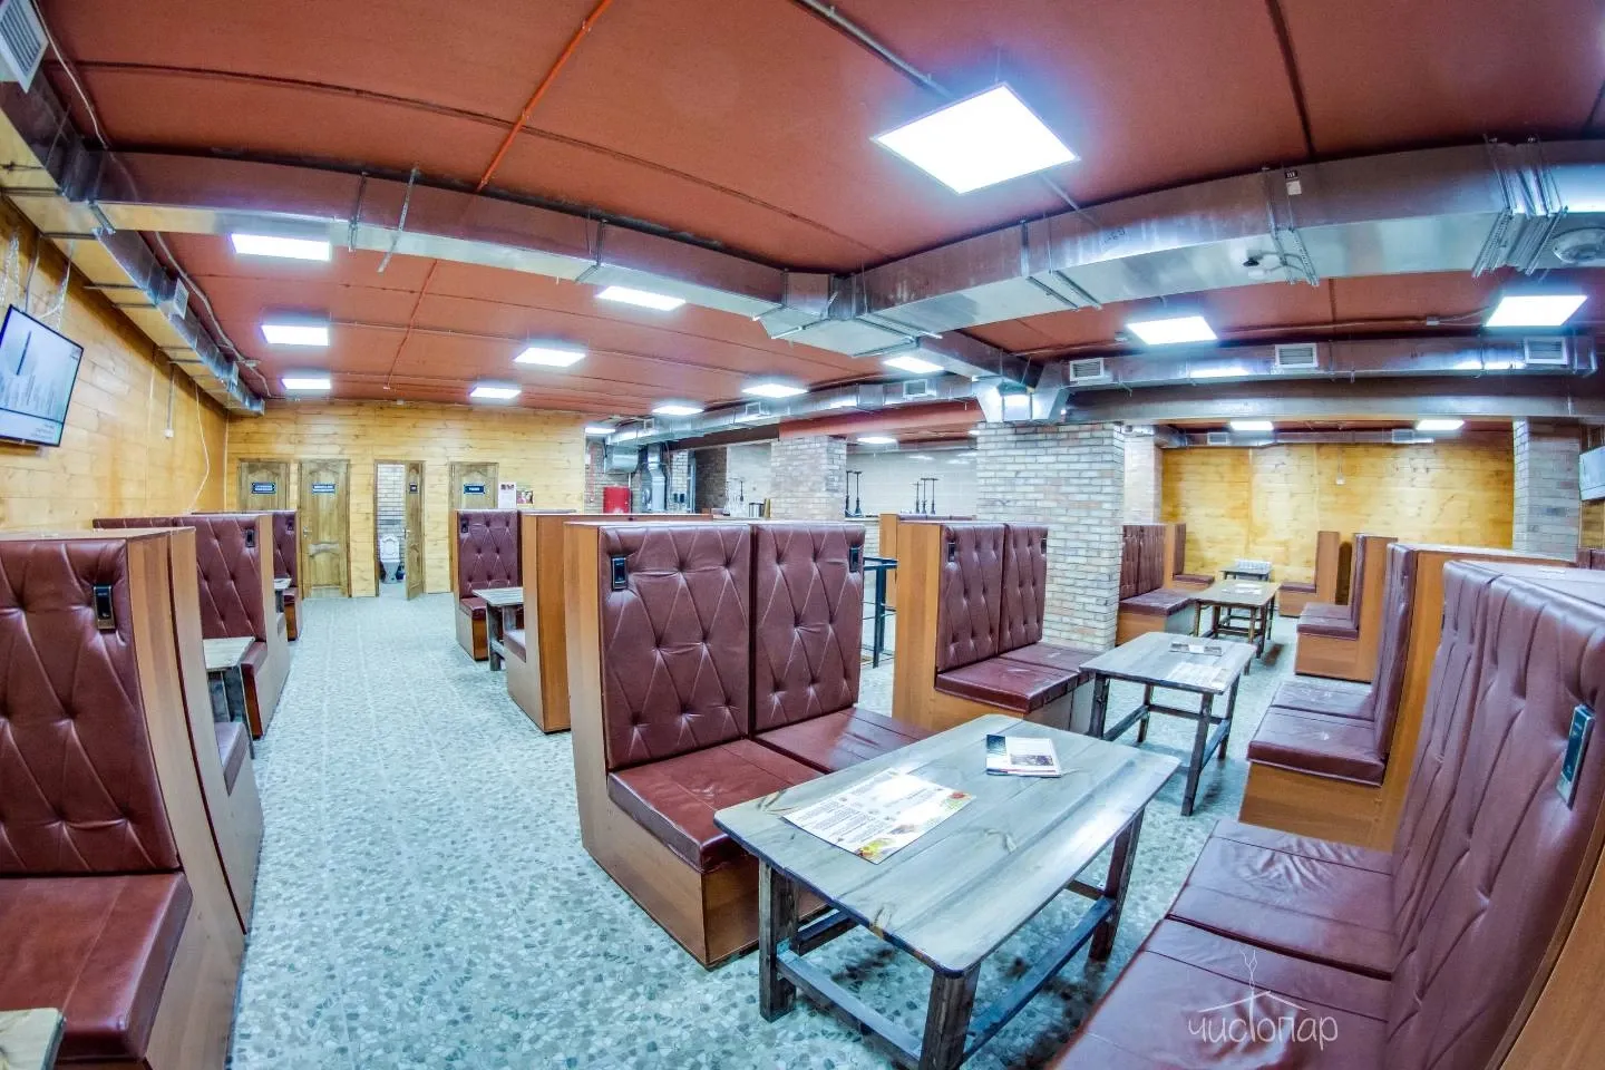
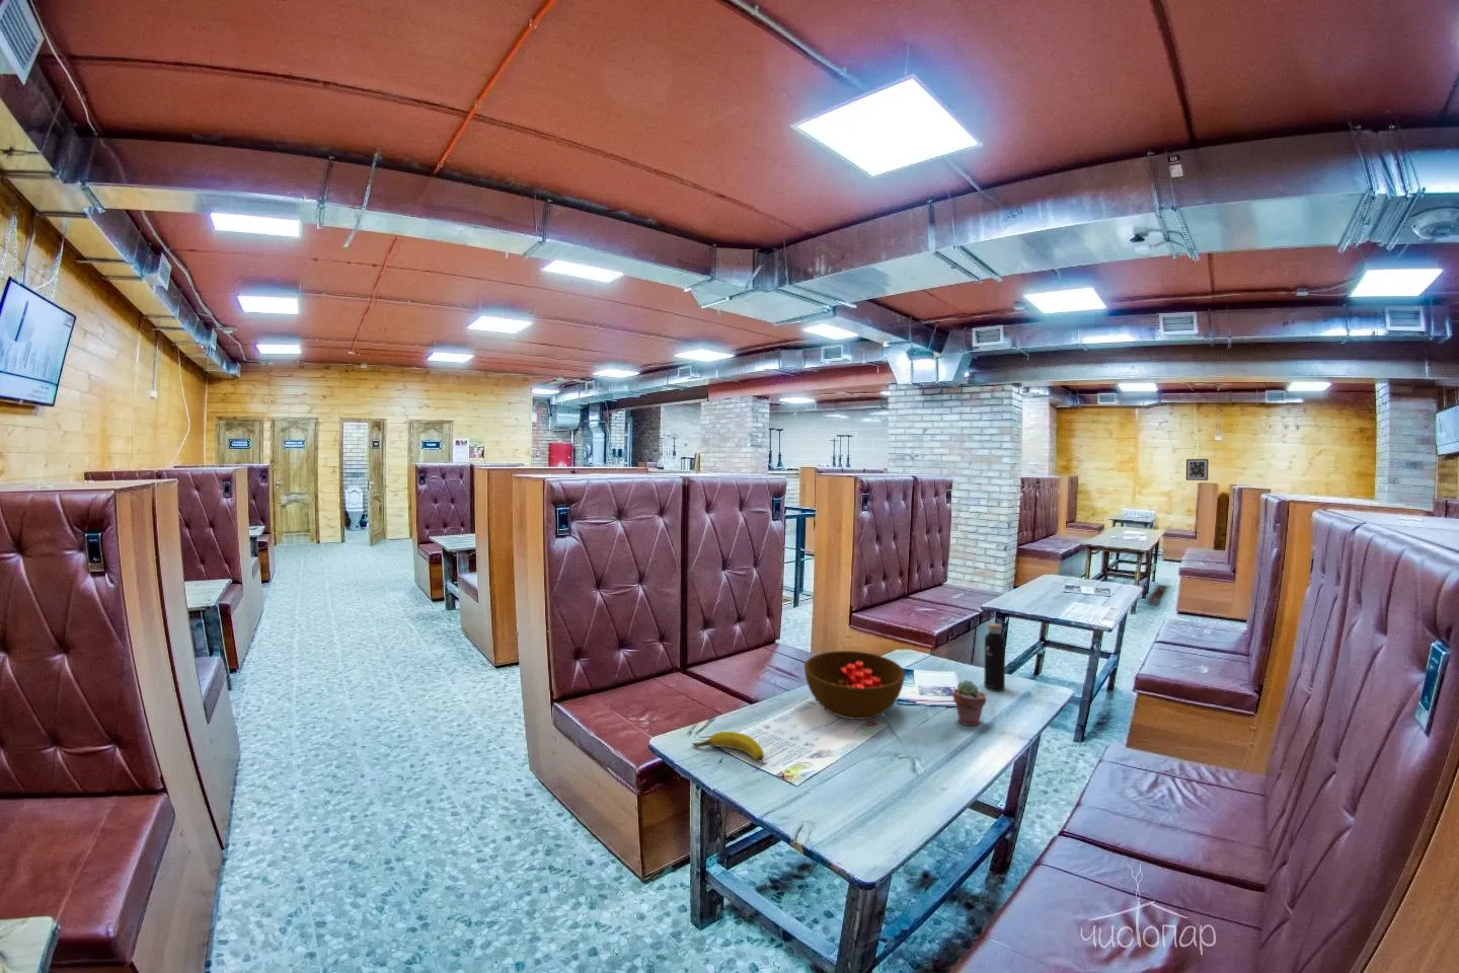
+ potted succulent [952,679,987,726]
+ banana [692,731,765,762]
+ bowl [803,649,905,721]
+ water bottle [982,617,1006,692]
+ wall art [1185,458,1209,481]
